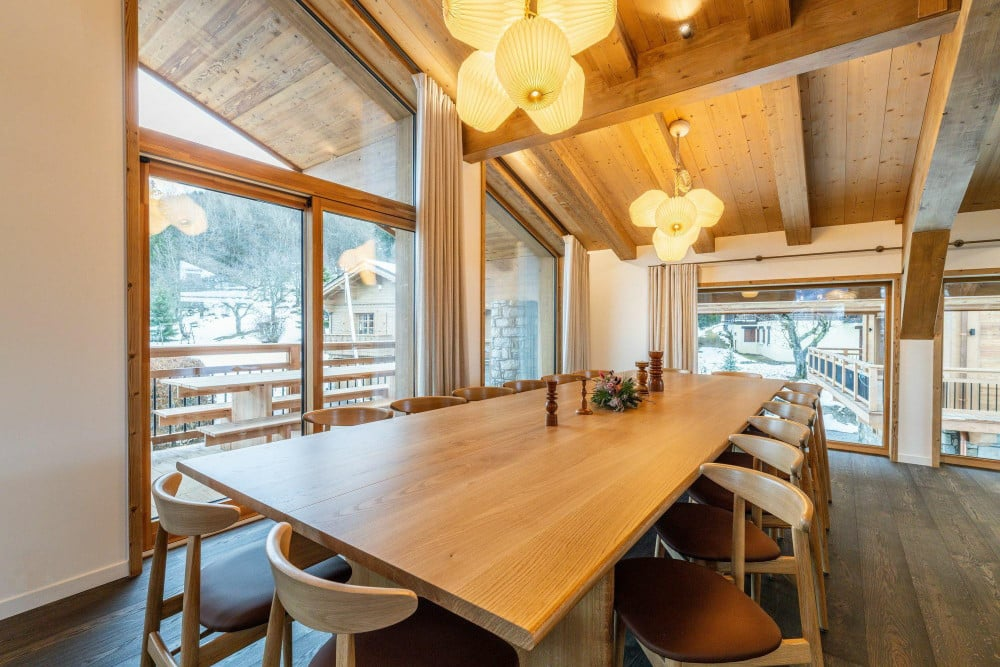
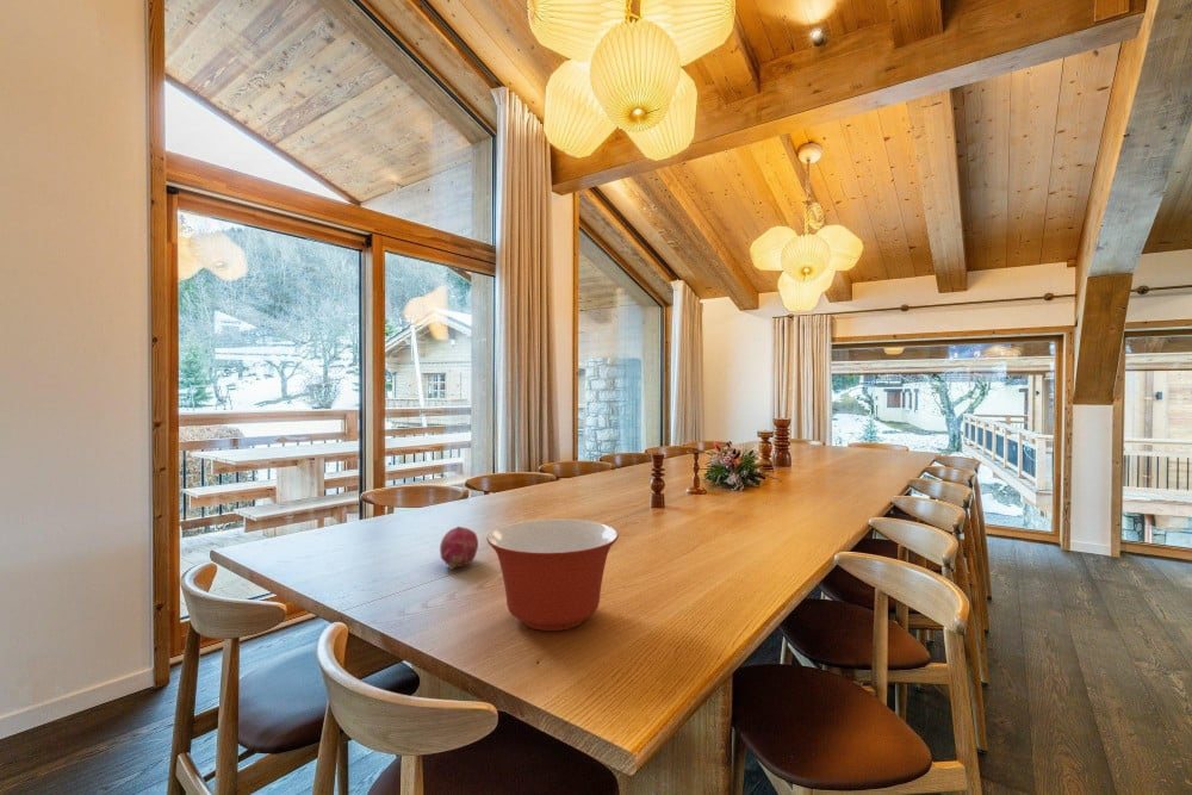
+ mixing bowl [485,517,620,632]
+ fruit [439,526,479,571]
